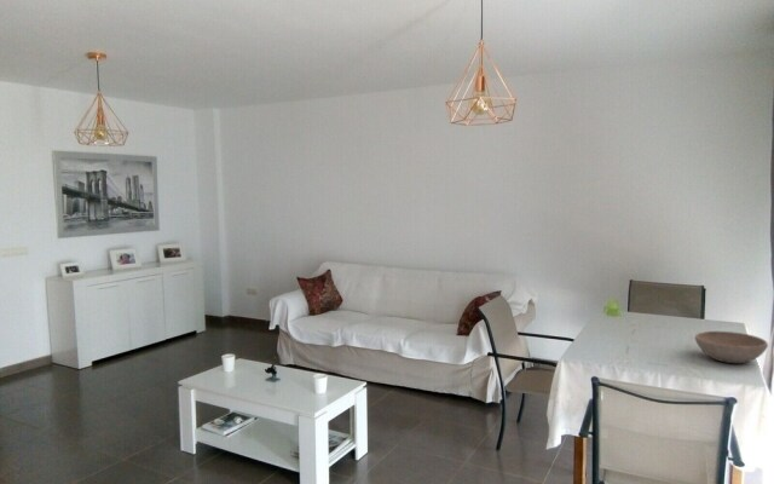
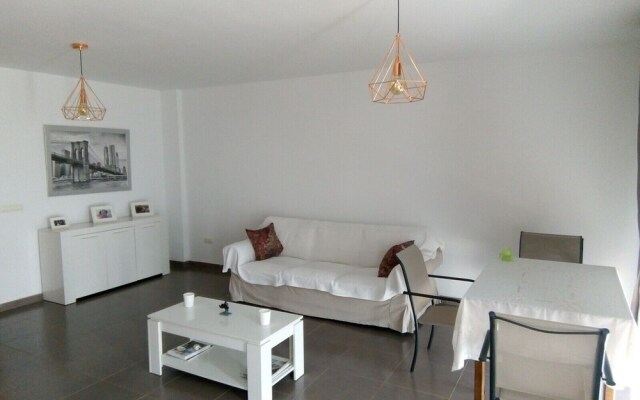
- bowl [694,330,769,364]
